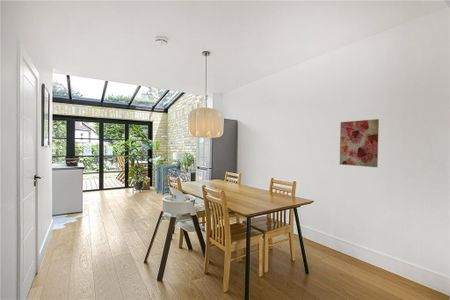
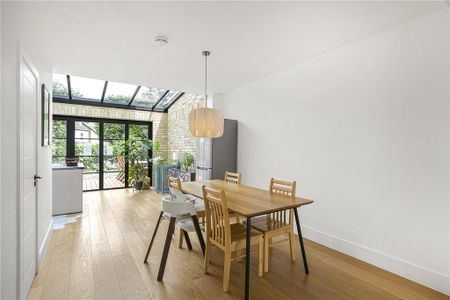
- wall art [339,118,380,168]
